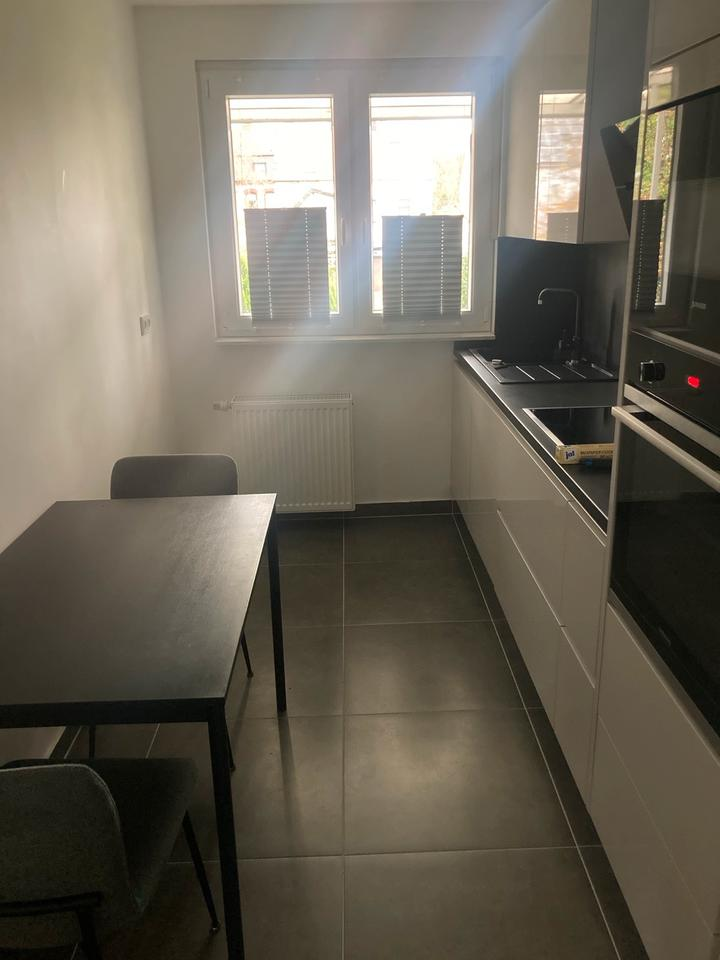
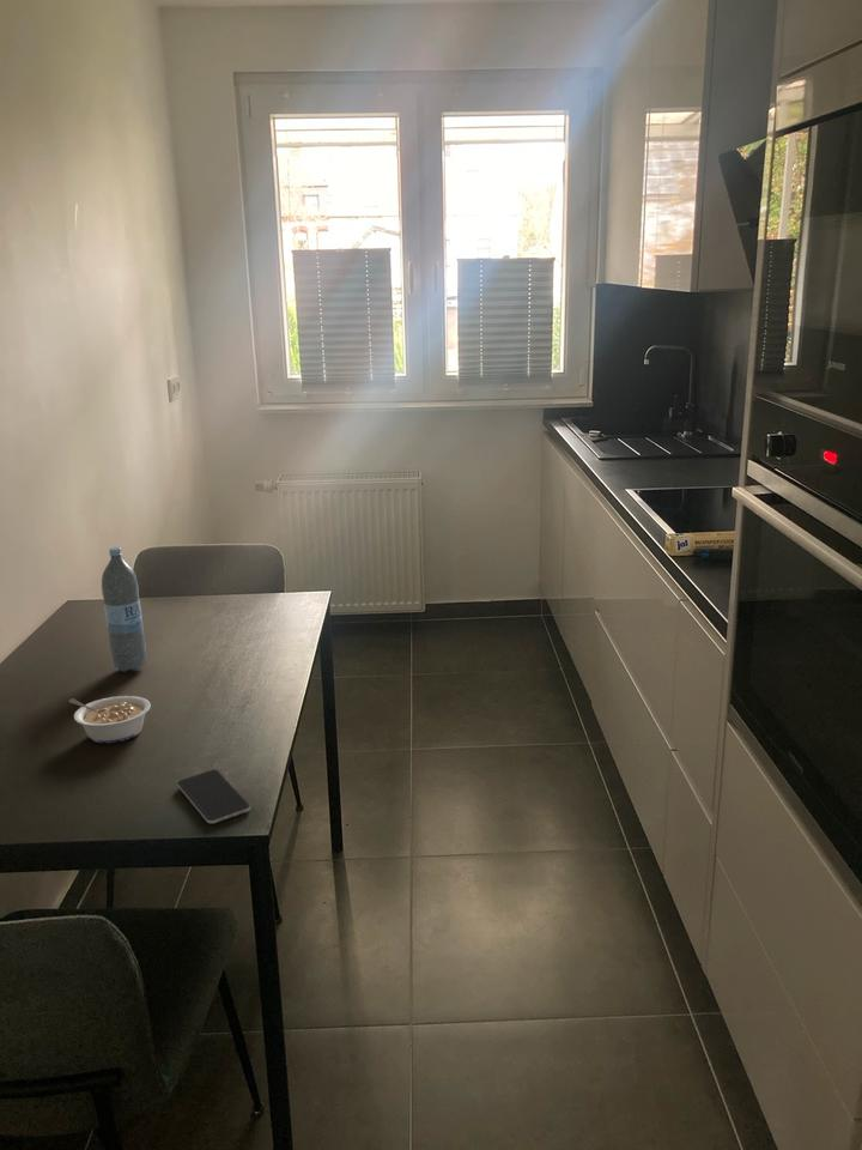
+ legume [67,695,152,744]
+ smartphone [176,768,251,825]
+ water bottle [101,546,147,673]
